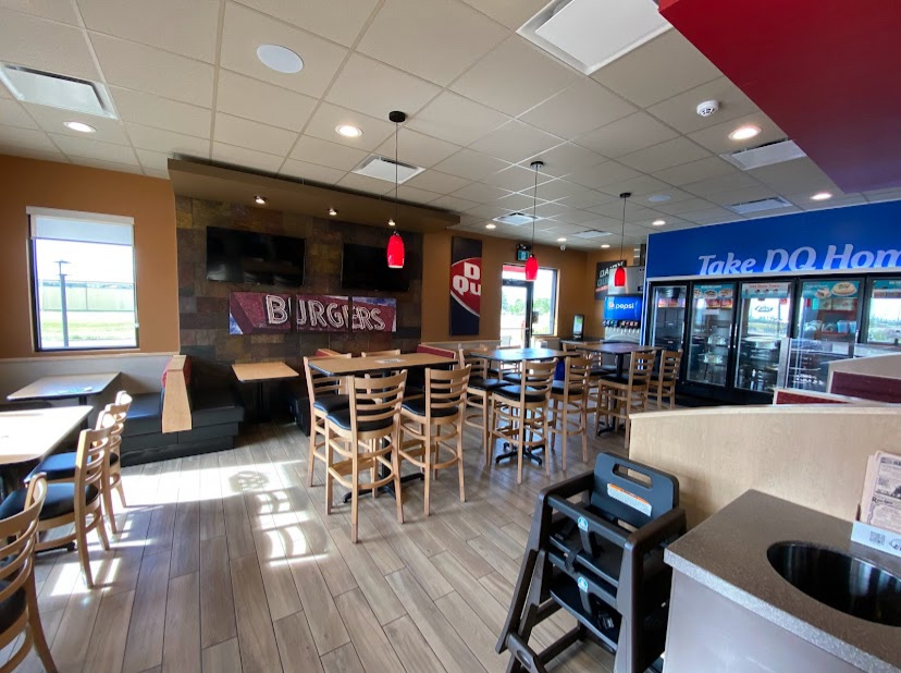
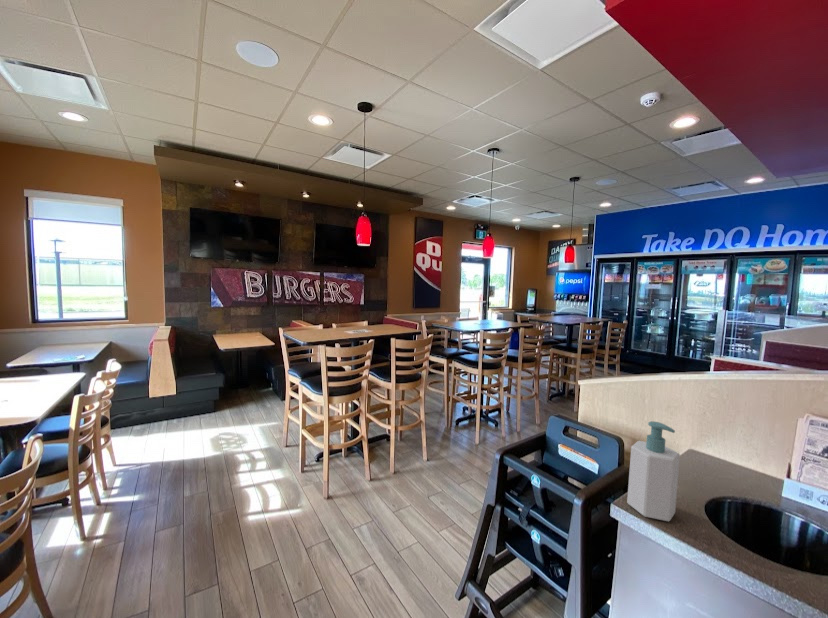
+ soap bottle [626,420,681,522]
